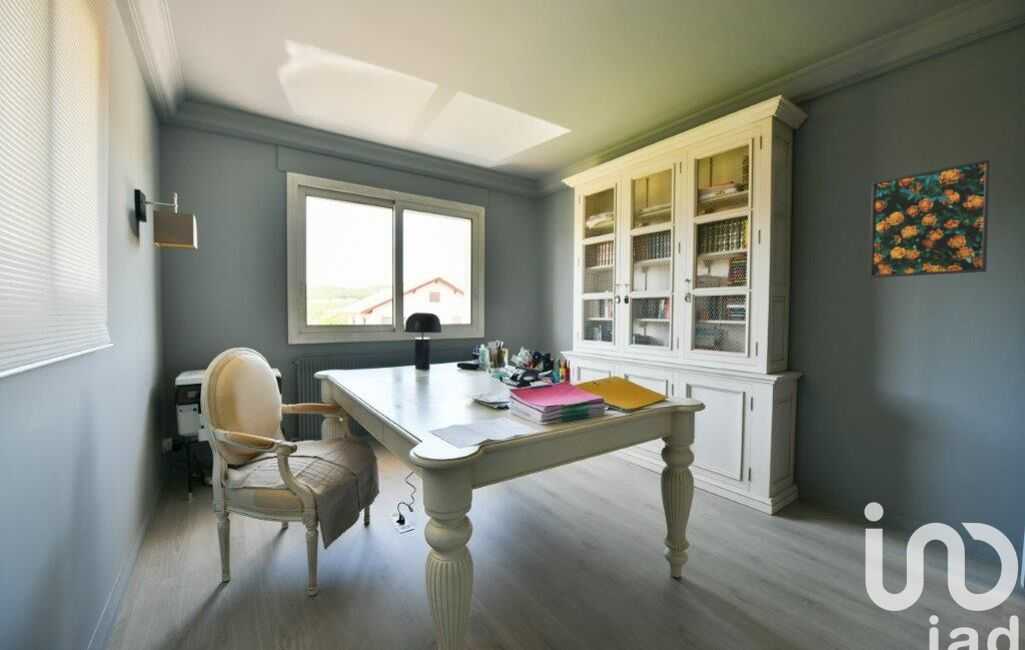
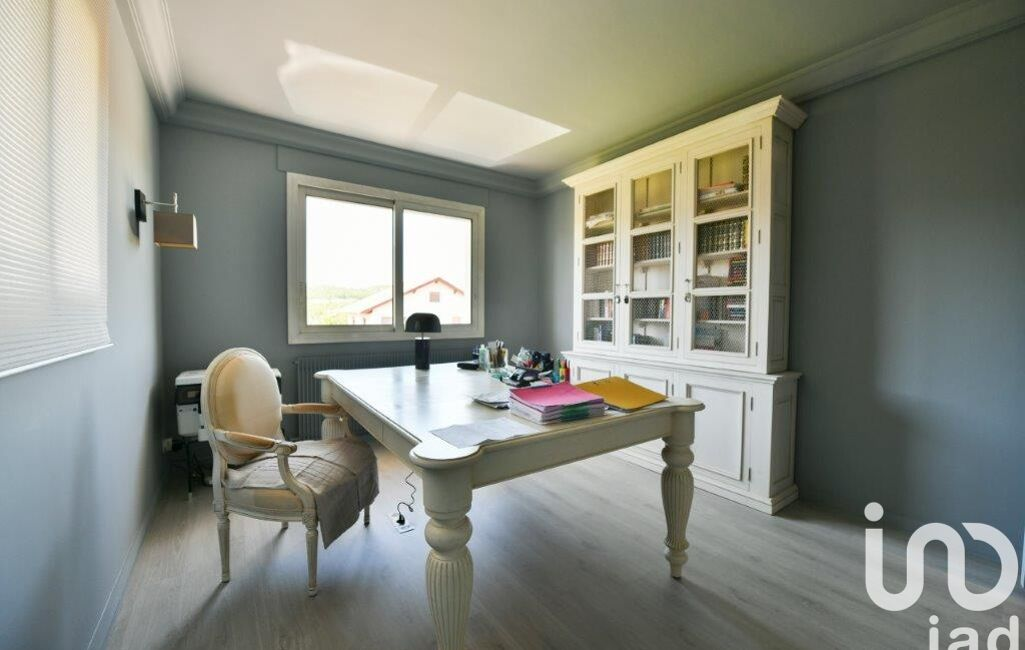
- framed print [868,158,991,279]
